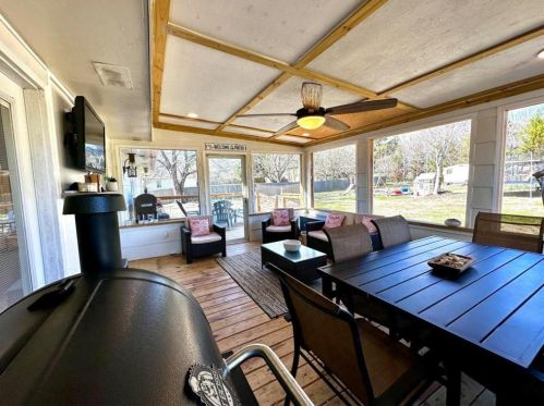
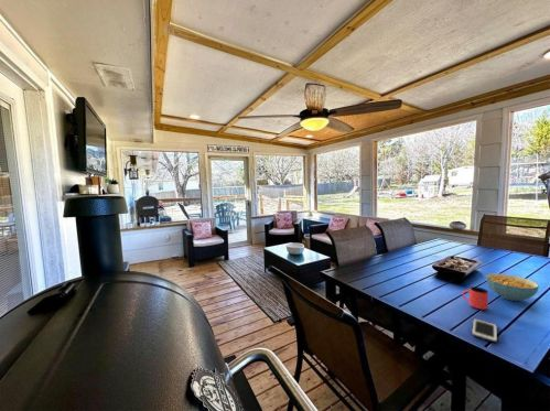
+ cup [462,285,489,311]
+ cereal bowl [485,272,540,302]
+ cell phone [471,317,498,344]
